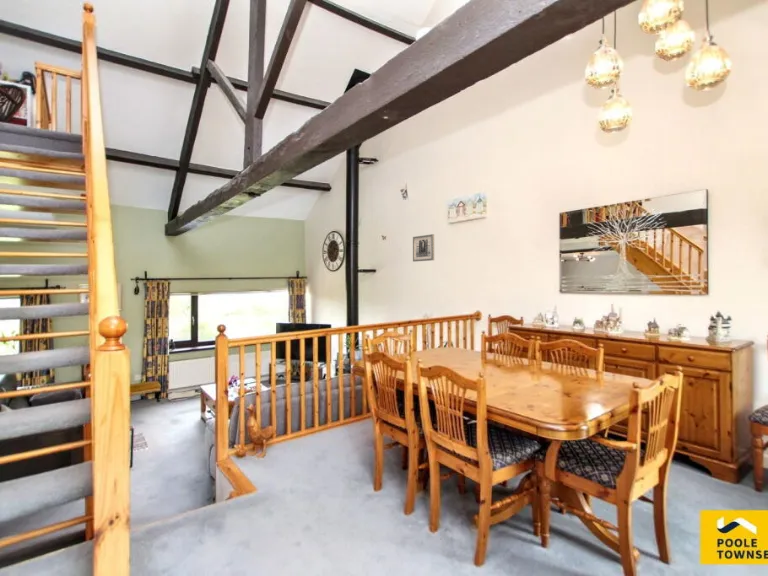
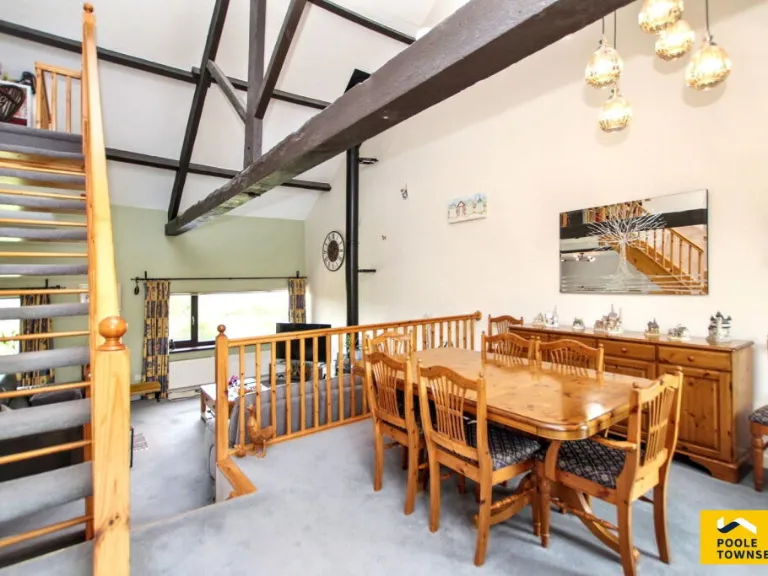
- wall art [412,233,435,263]
